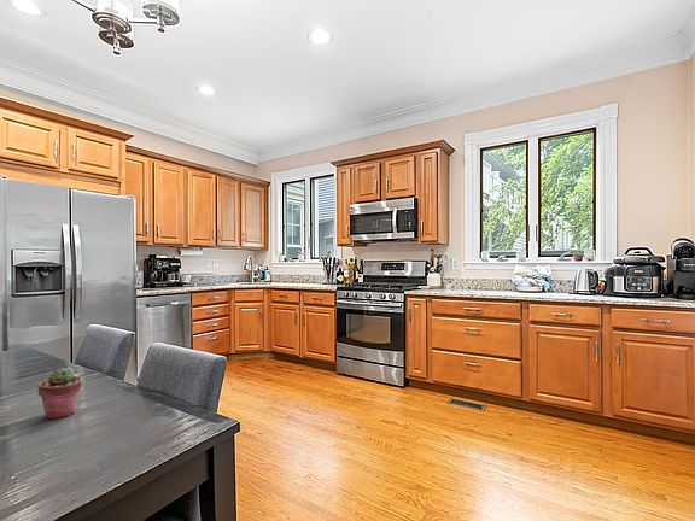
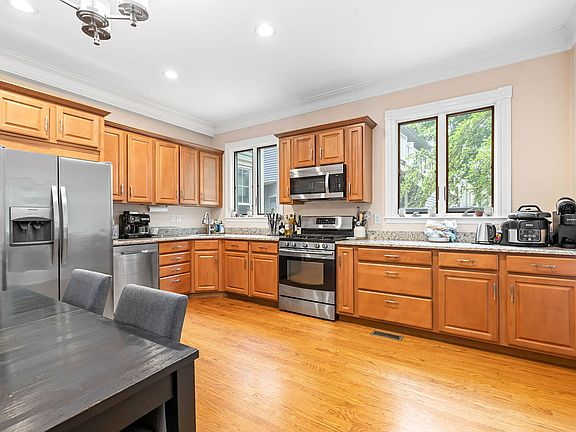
- potted succulent [37,365,83,420]
